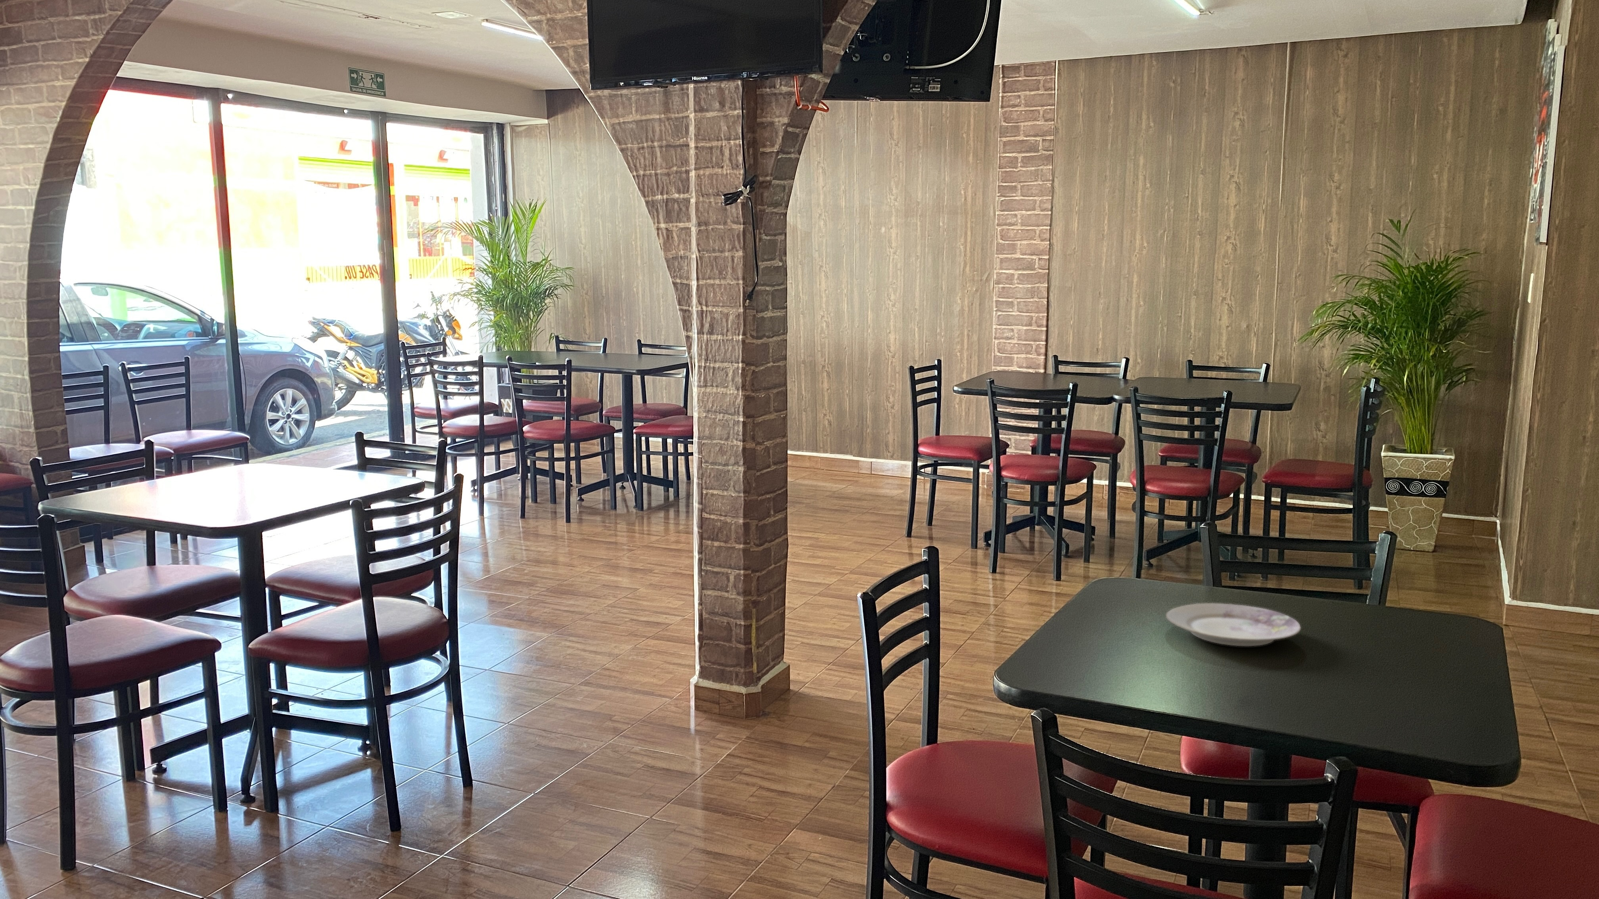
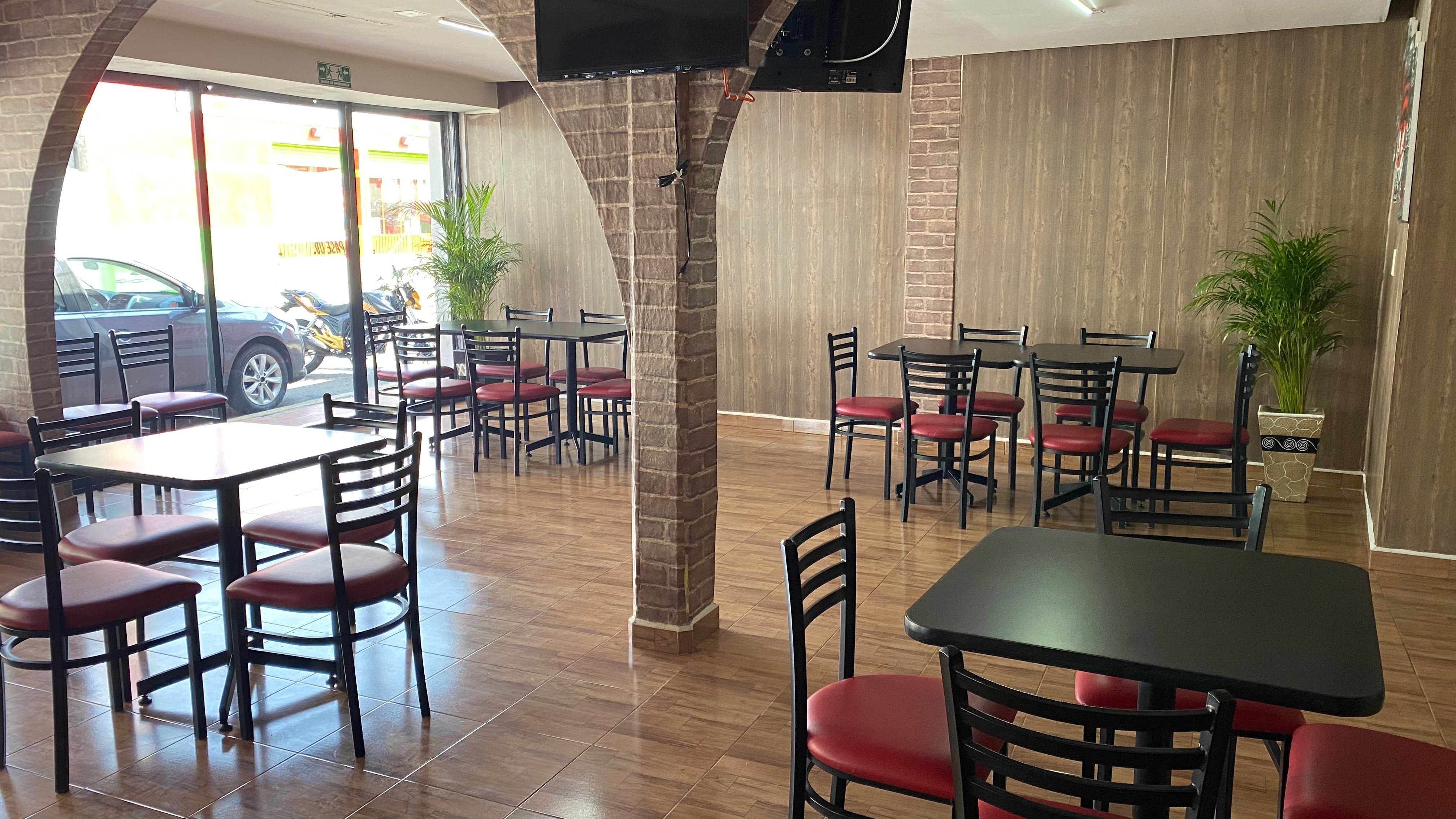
- plate [1165,603,1301,647]
